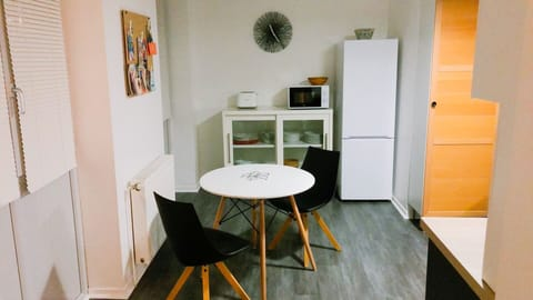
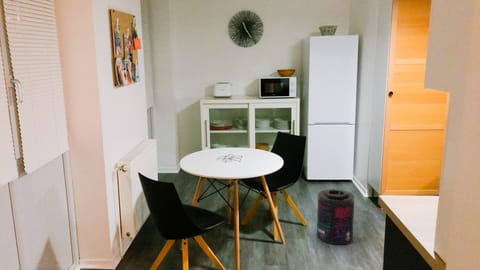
+ supplement container [316,188,355,245]
